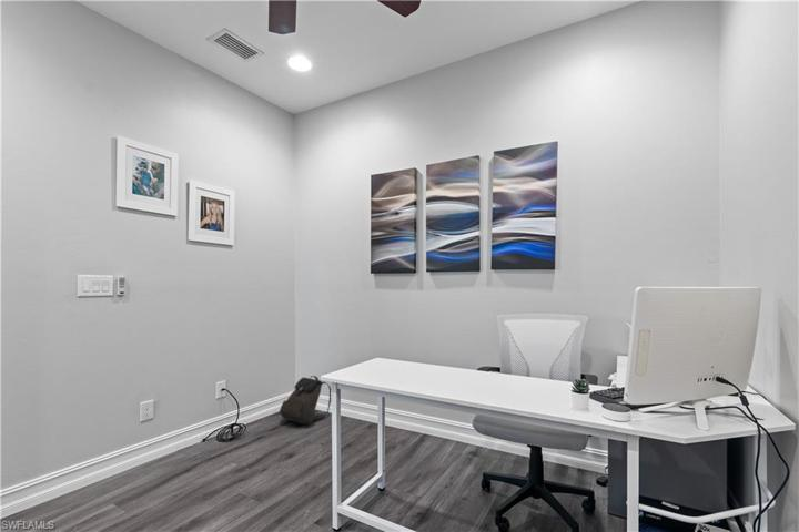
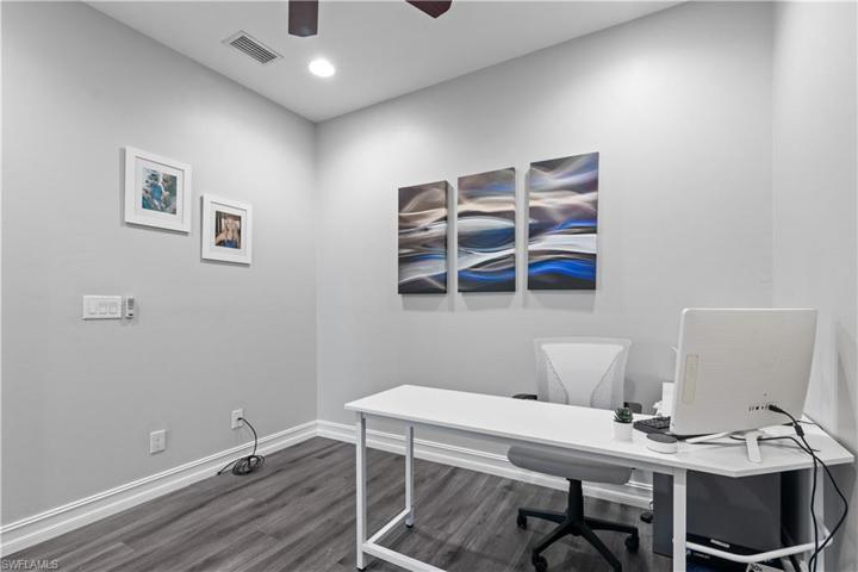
- backpack [279,375,332,426]
